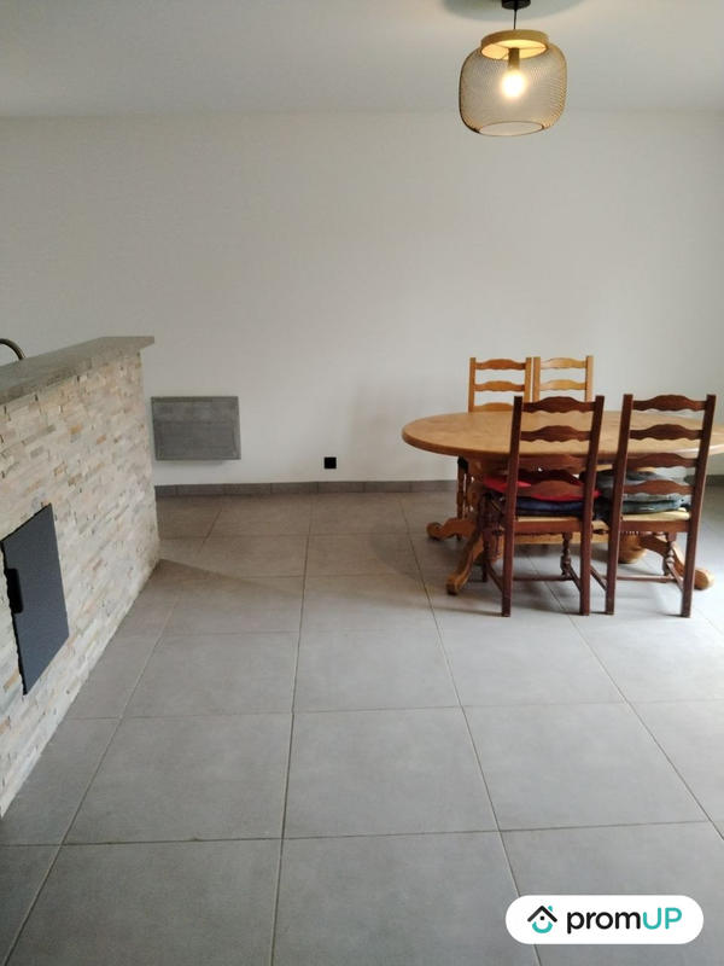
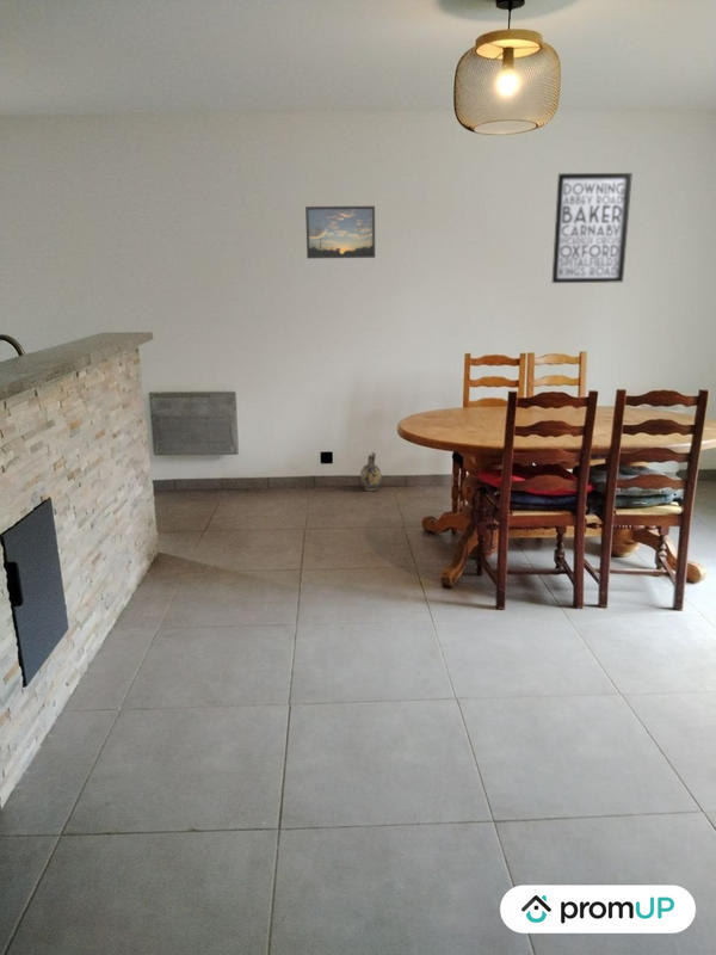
+ wall art [551,172,634,284]
+ ceramic jug [359,451,382,492]
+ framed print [304,205,376,259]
